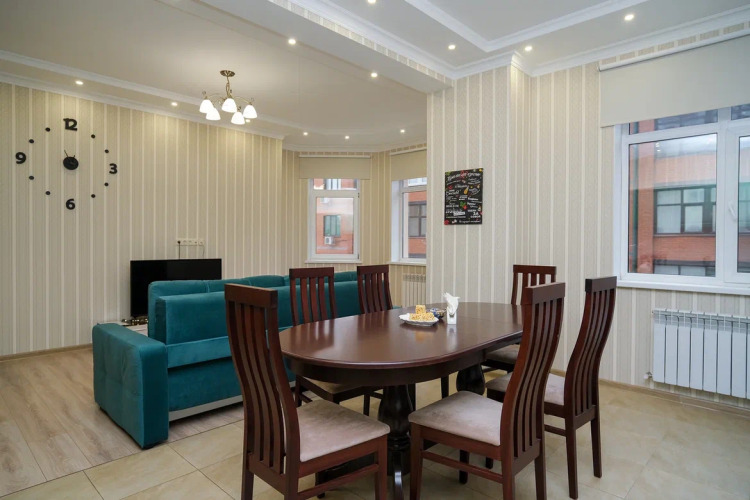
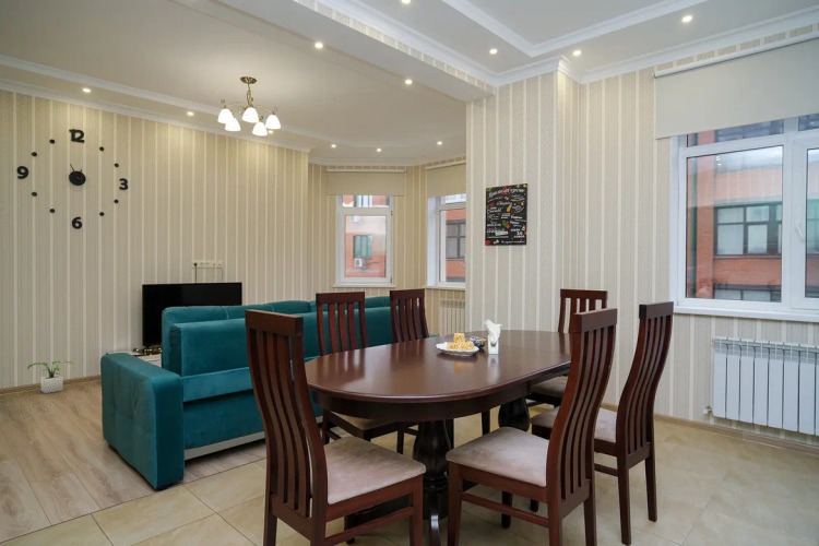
+ potted plant [26,360,75,394]
